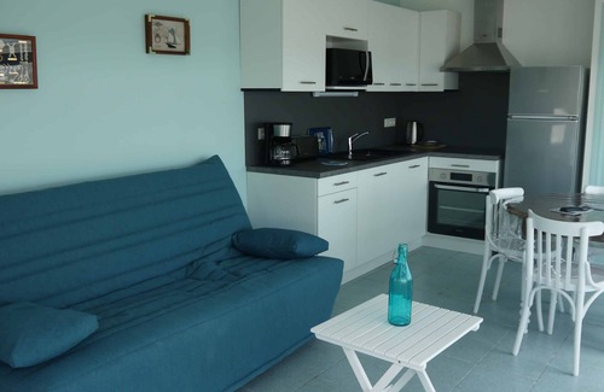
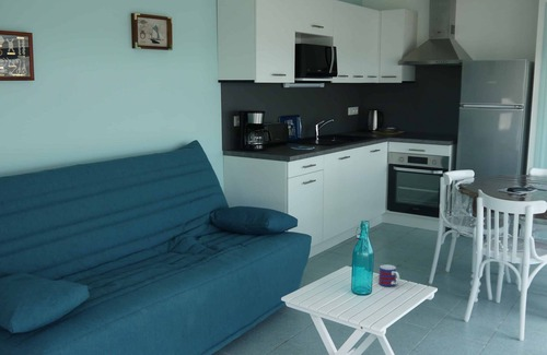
+ mug [377,263,400,287]
